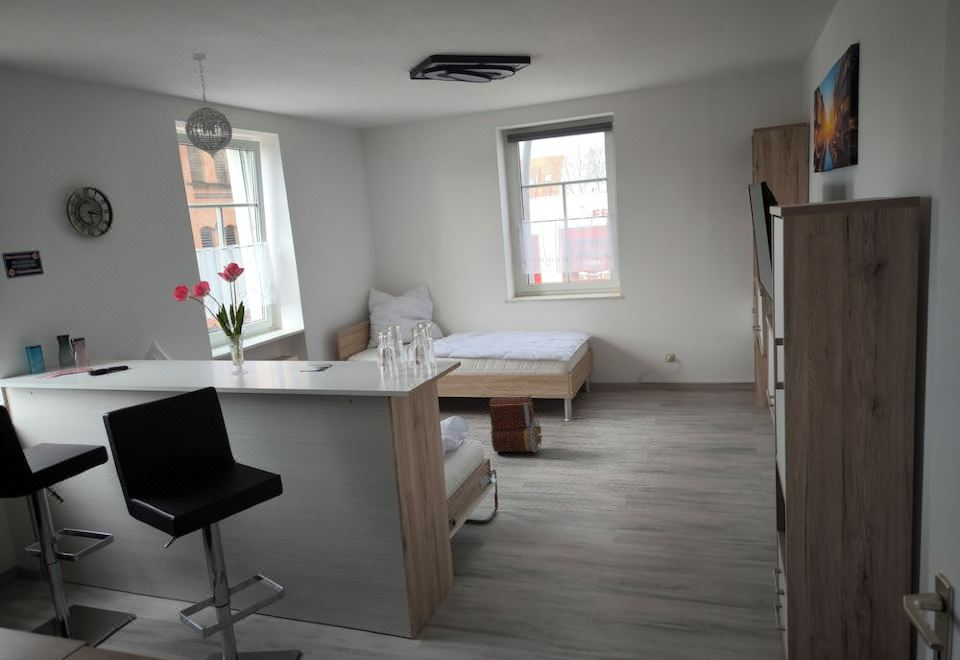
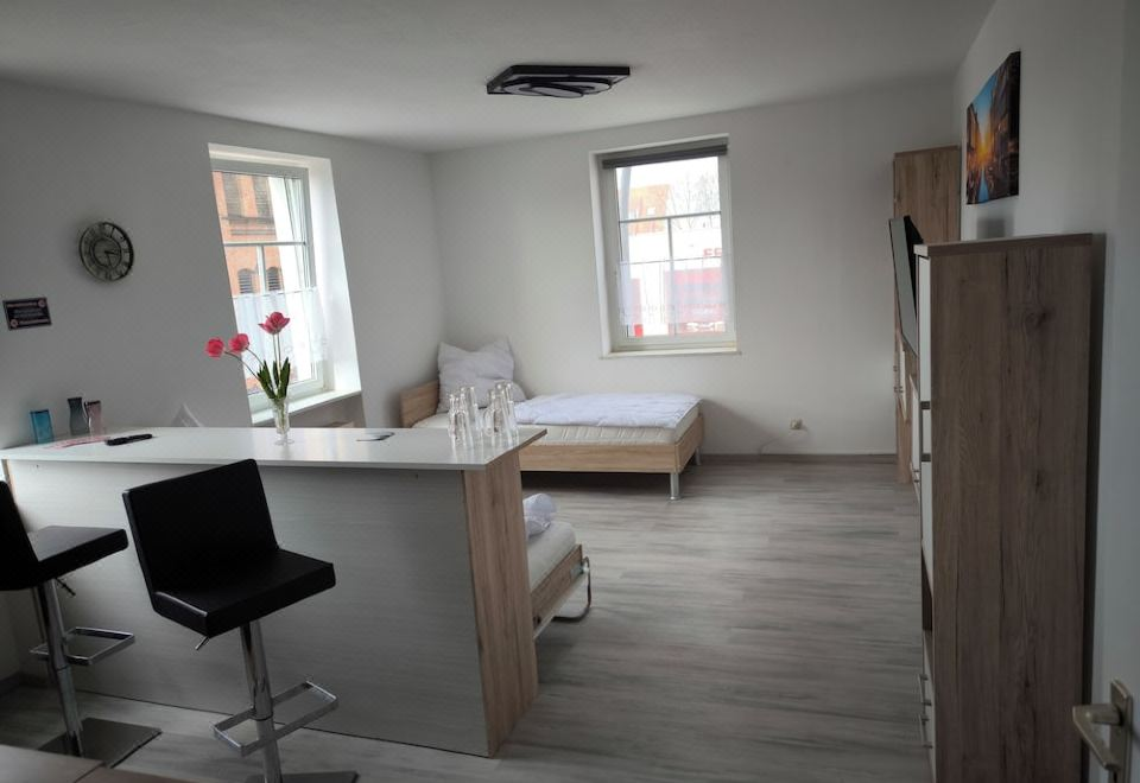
- pendant light [184,52,233,160]
- backpack [488,393,543,454]
